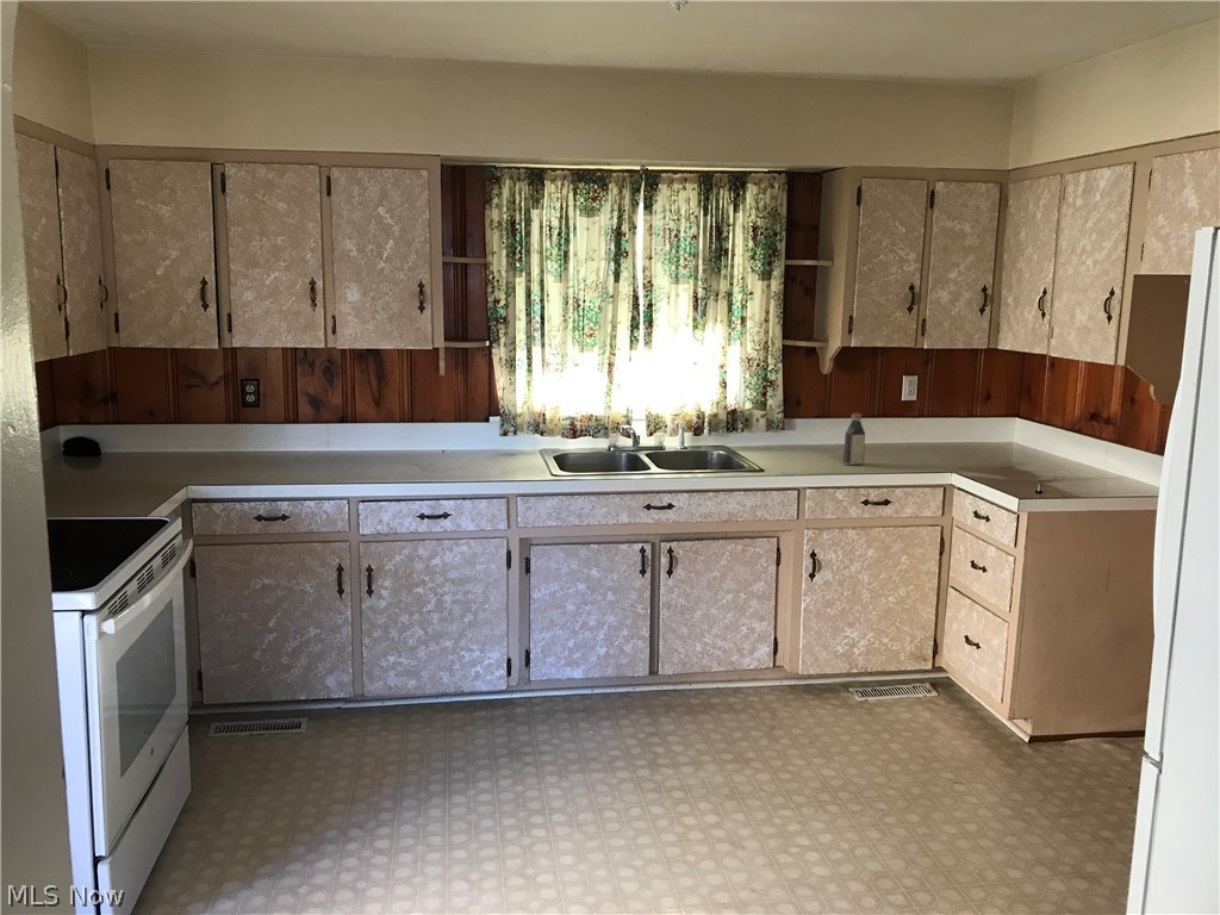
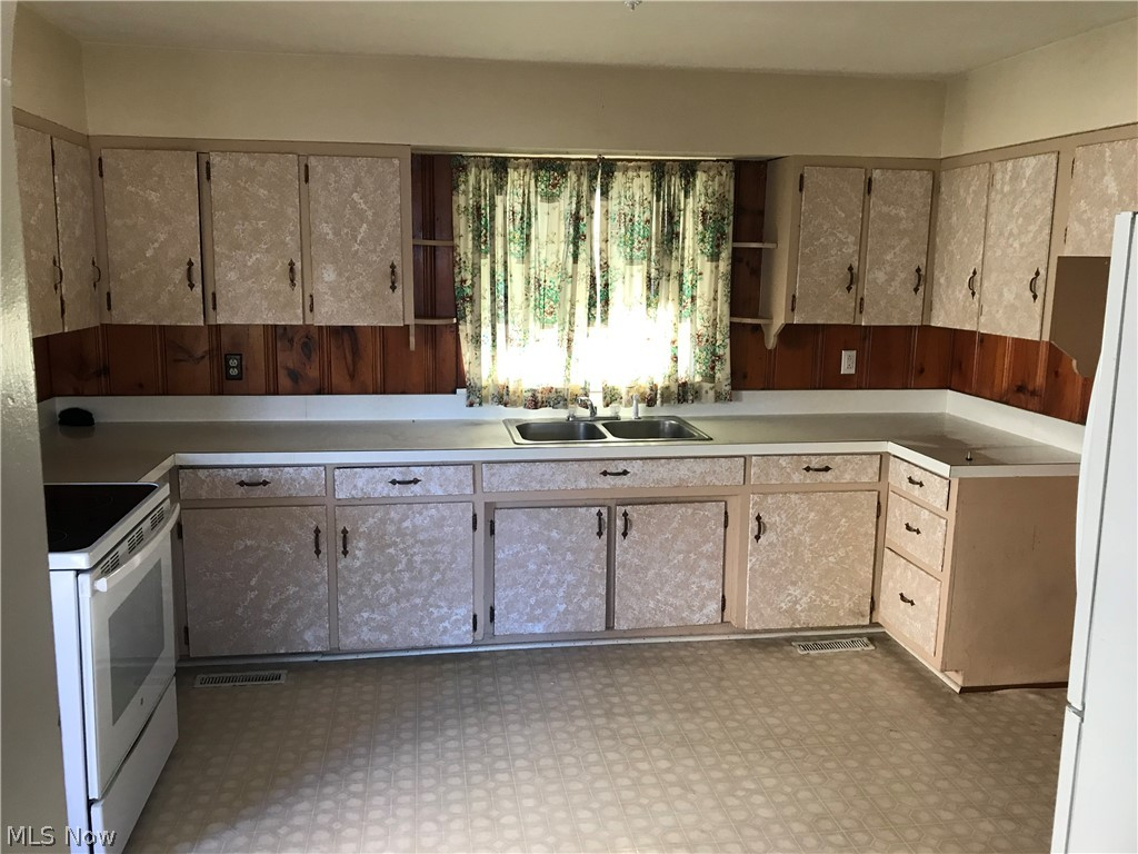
- bottle [842,412,866,466]
